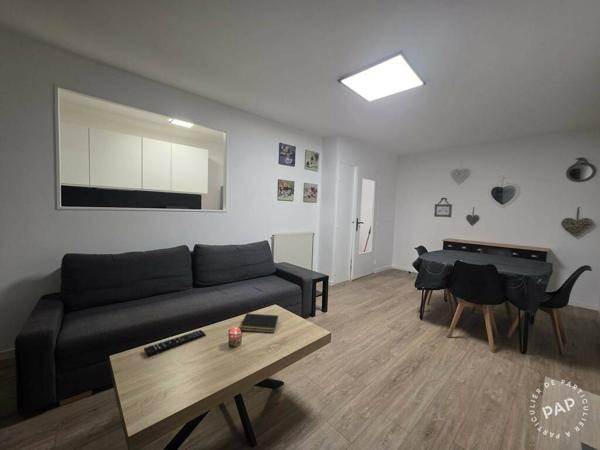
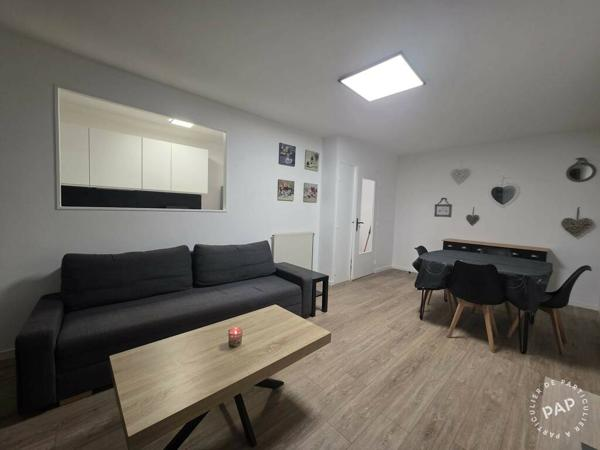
- notepad [239,312,279,334]
- remote control [143,329,207,357]
